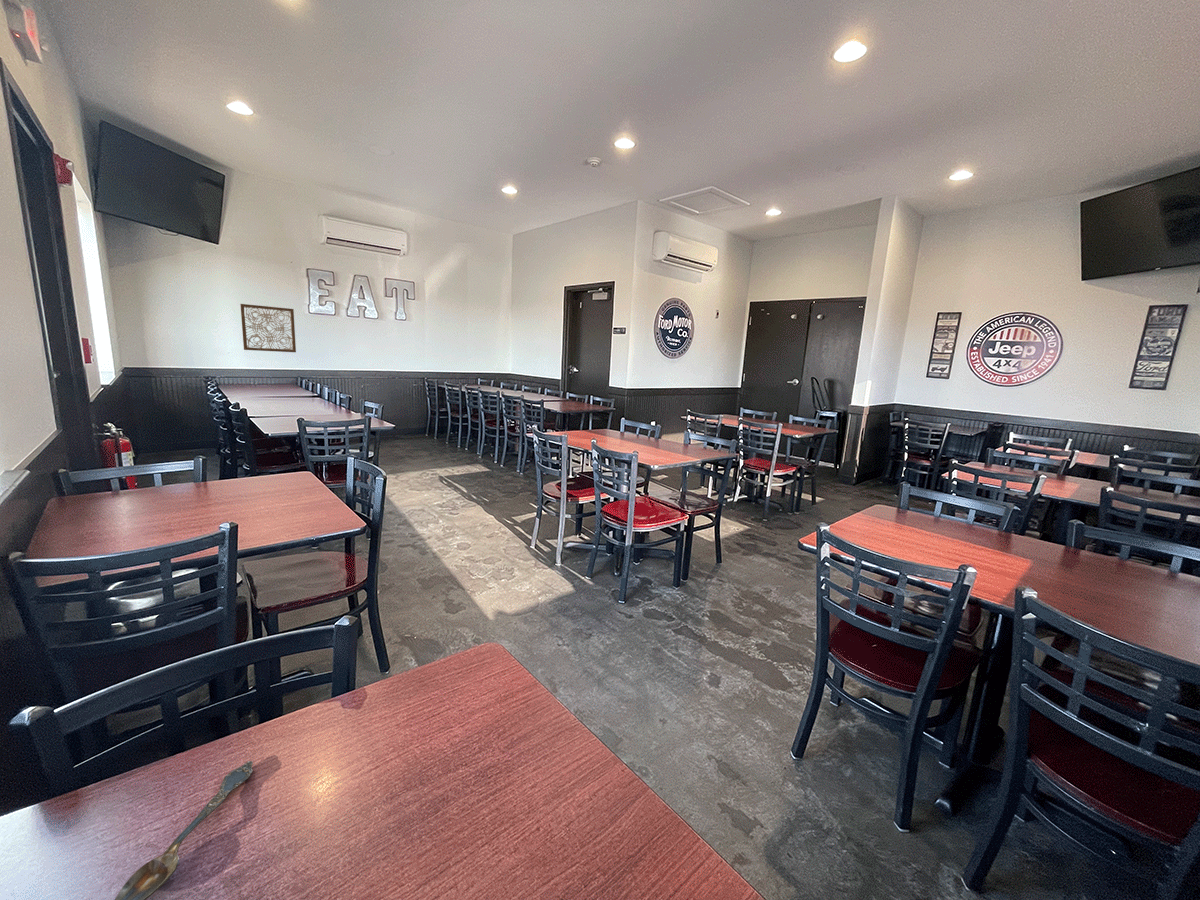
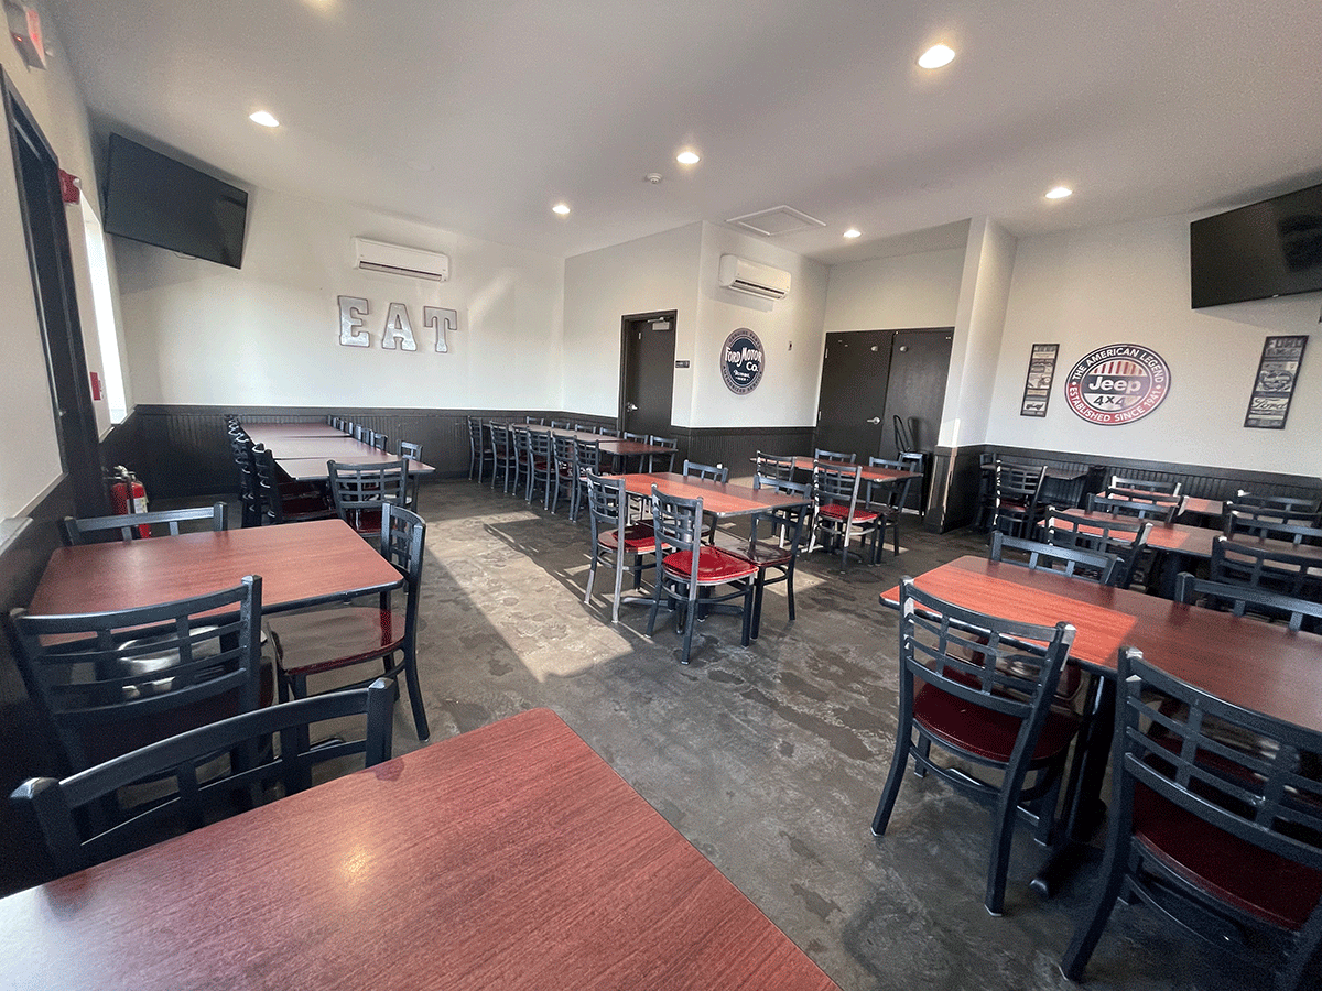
- spoon [114,760,254,900]
- wall art [239,303,297,353]
